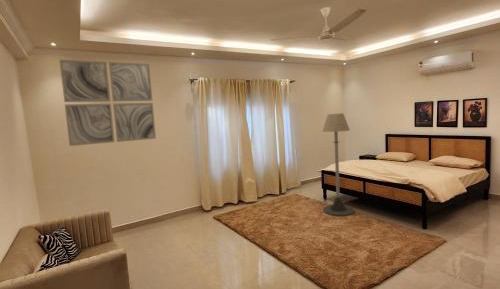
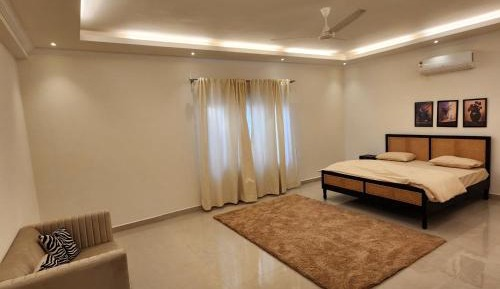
- floor lamp [321,112,355,217]
- wall art [58,58,157,147]
